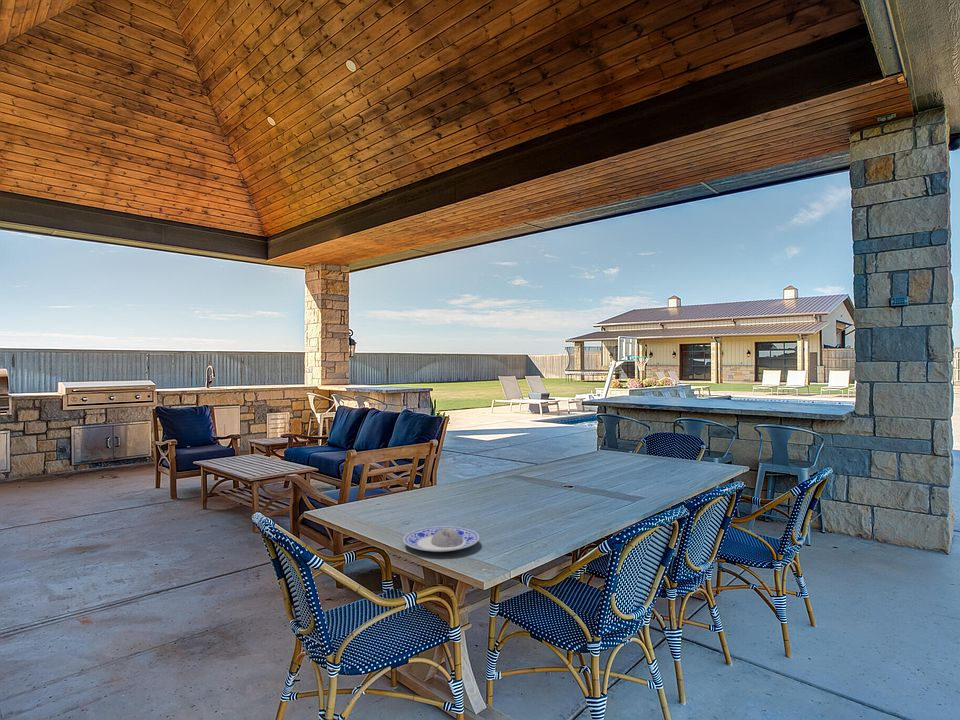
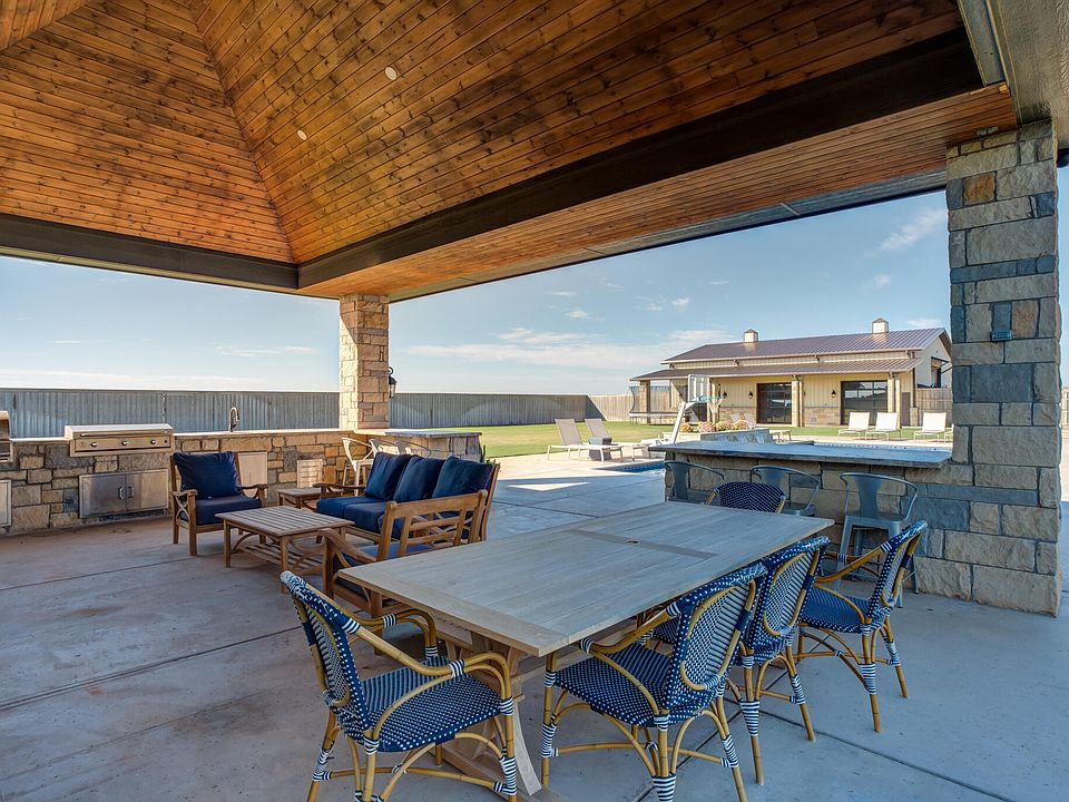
- plate [402,525,480,553]
